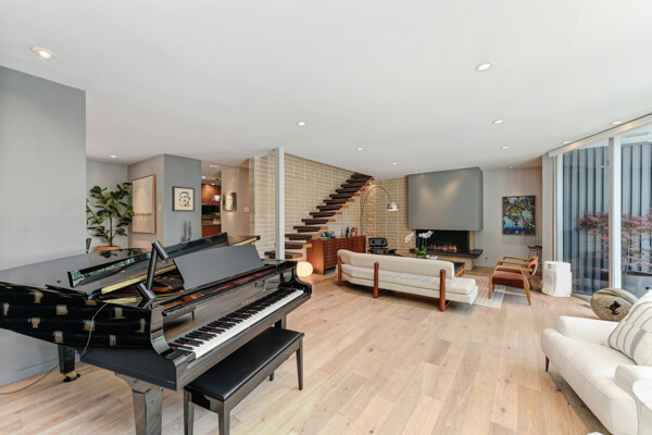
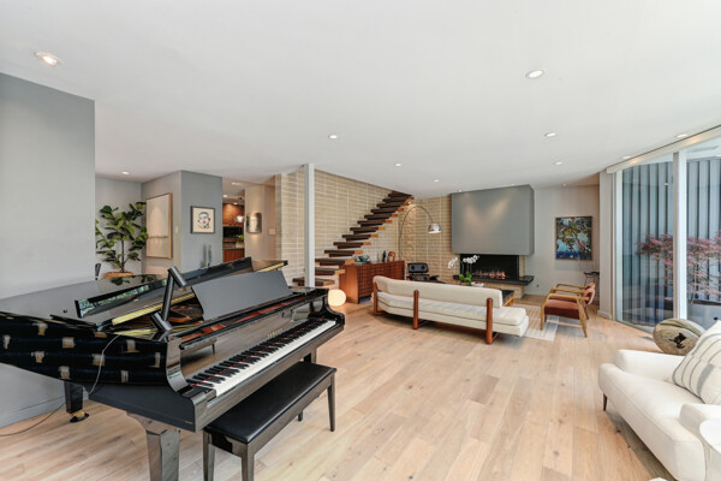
- air purifier [541,260,573,298]
